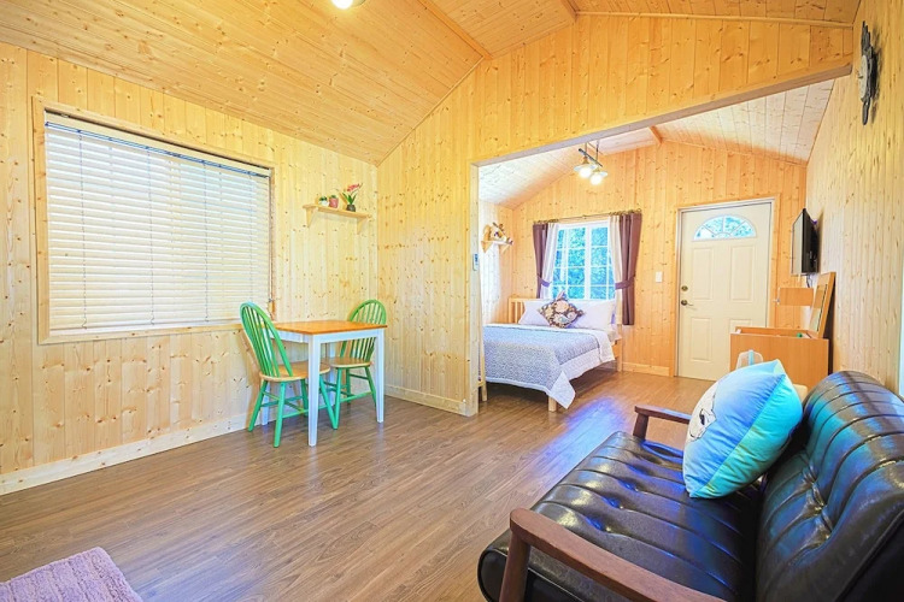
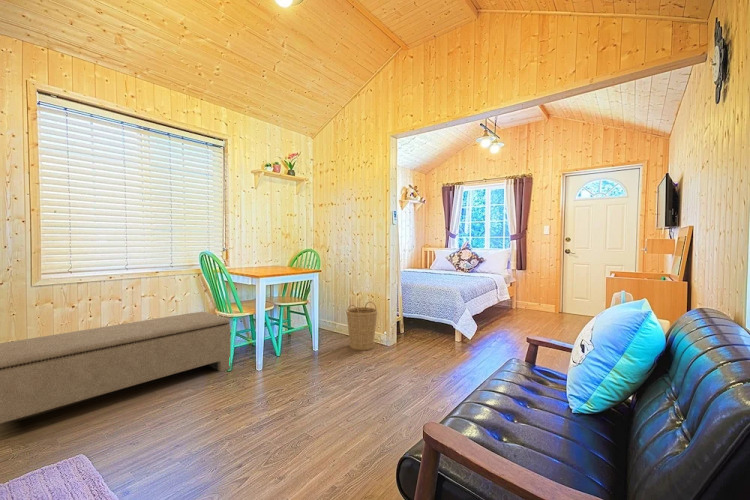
+ basket [345,301,379,351]
+ bench [0,311,231,425]
